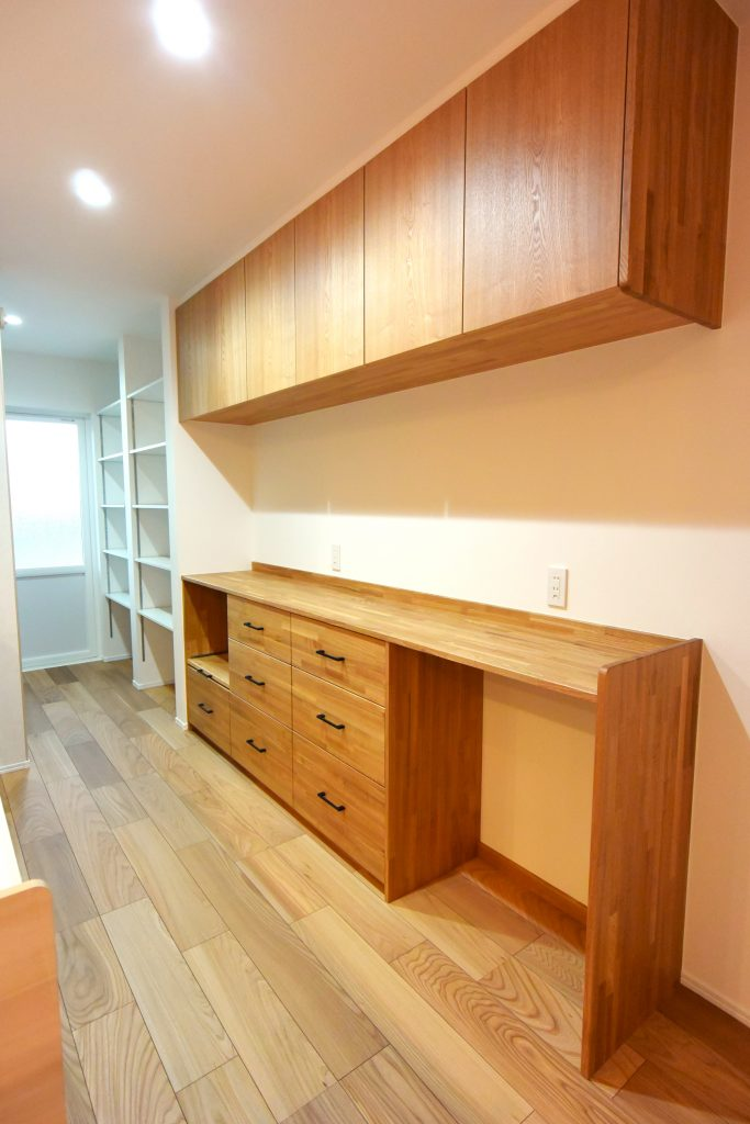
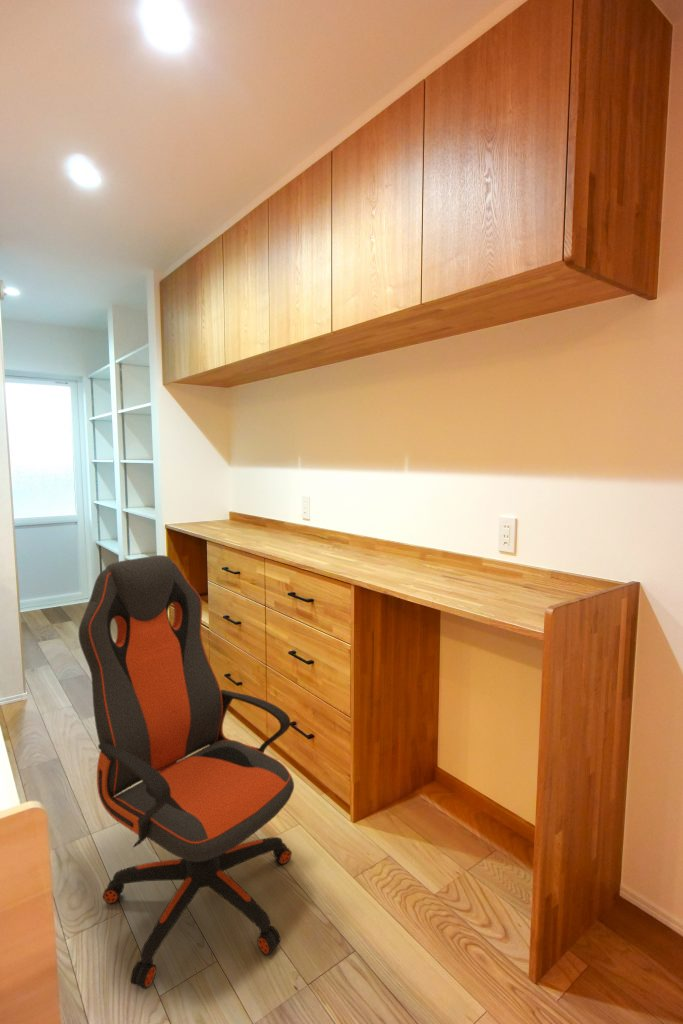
+ office chair [78,554,295,990]
